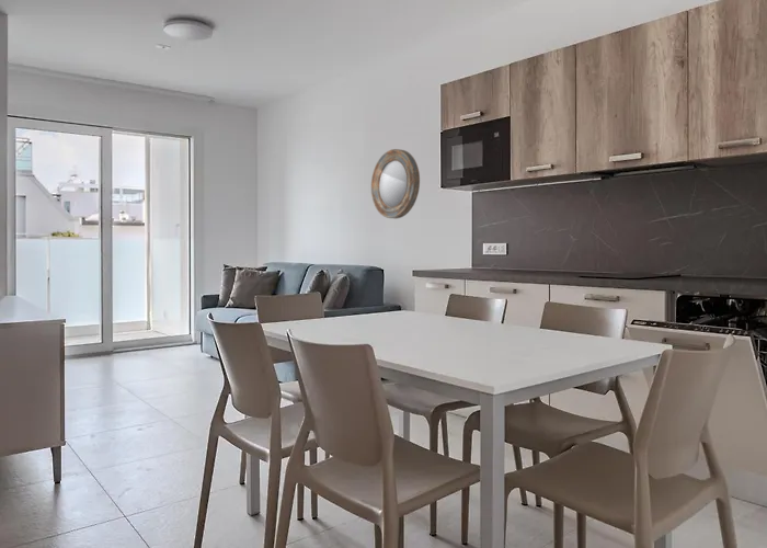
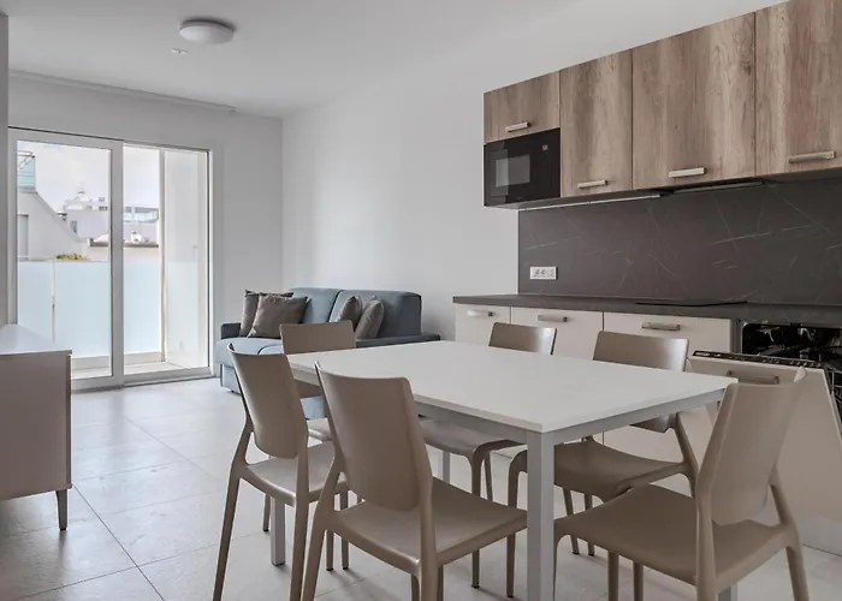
- home mirror [370,148,421,219]
